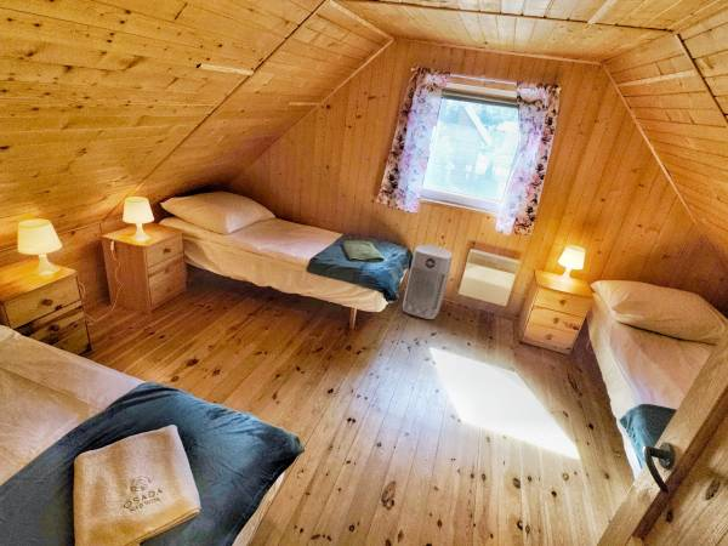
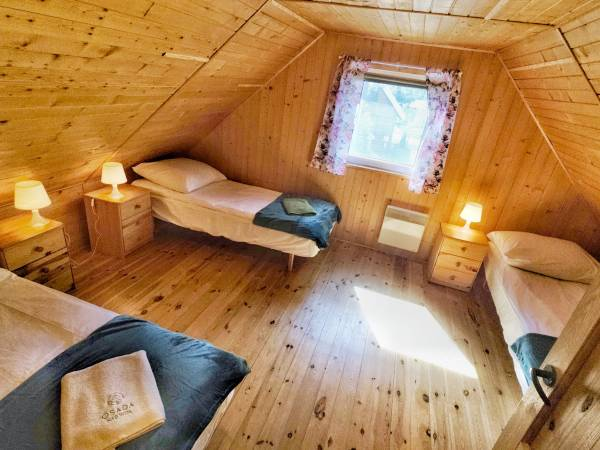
- air purifier [402,244,454,320]
